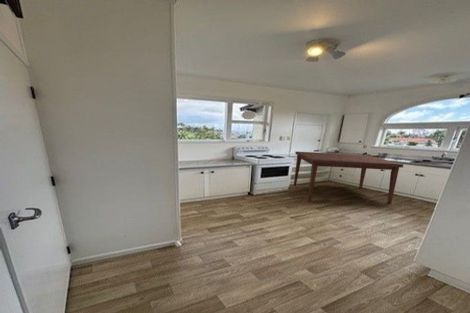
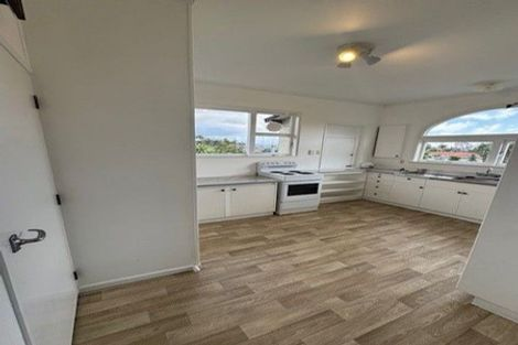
- dining table [293,151,404,204]
